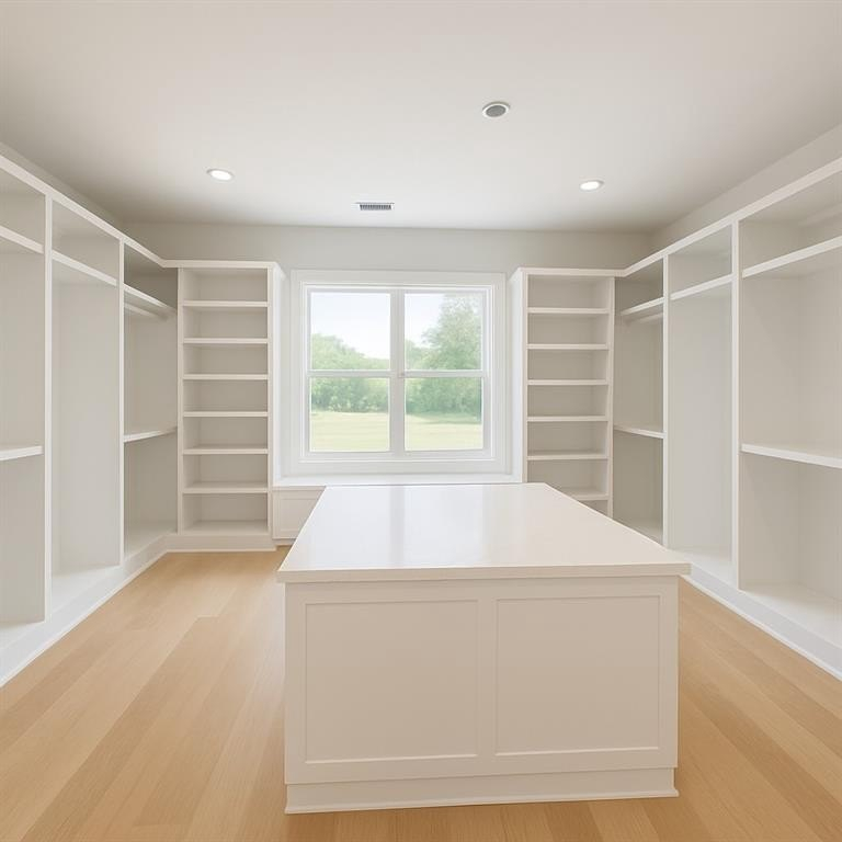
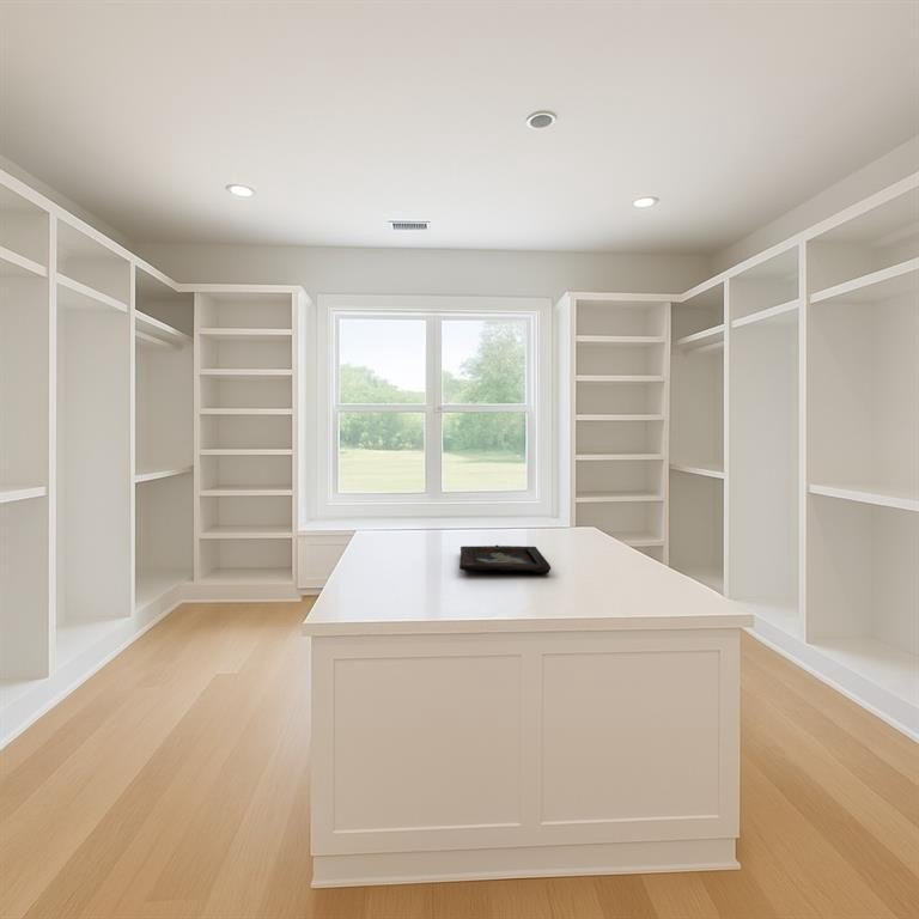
+ decorative tray [458,544,552,574]
